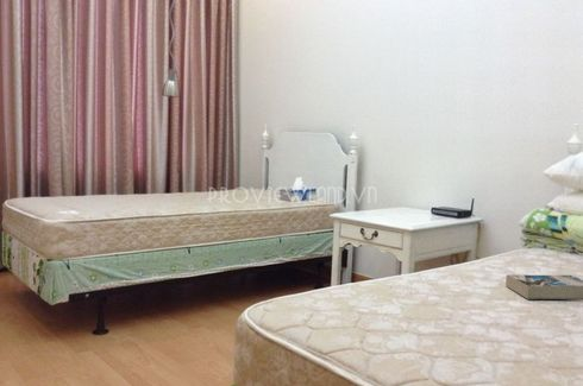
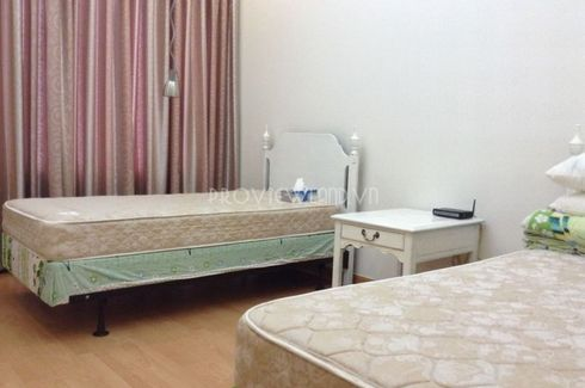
- book [504,273,583,300]
